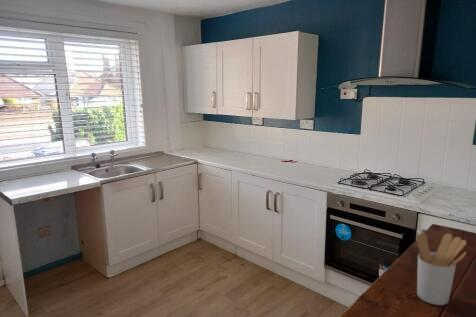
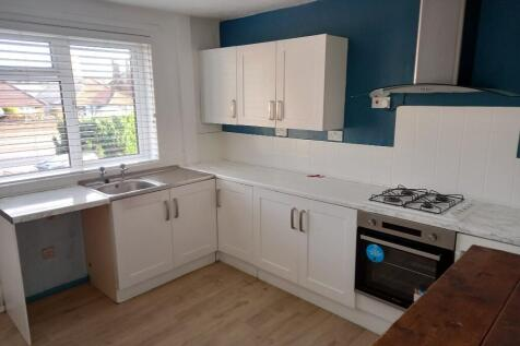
- utensil holder [415,232,468,306]
